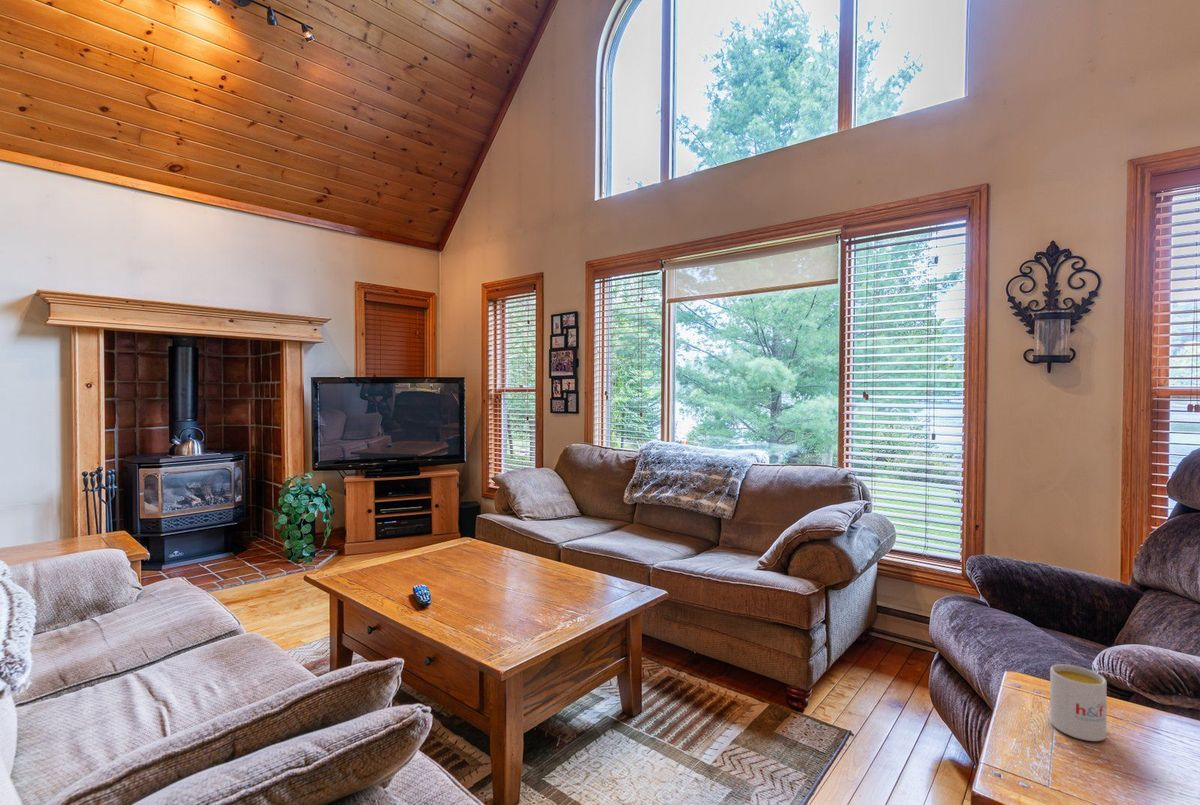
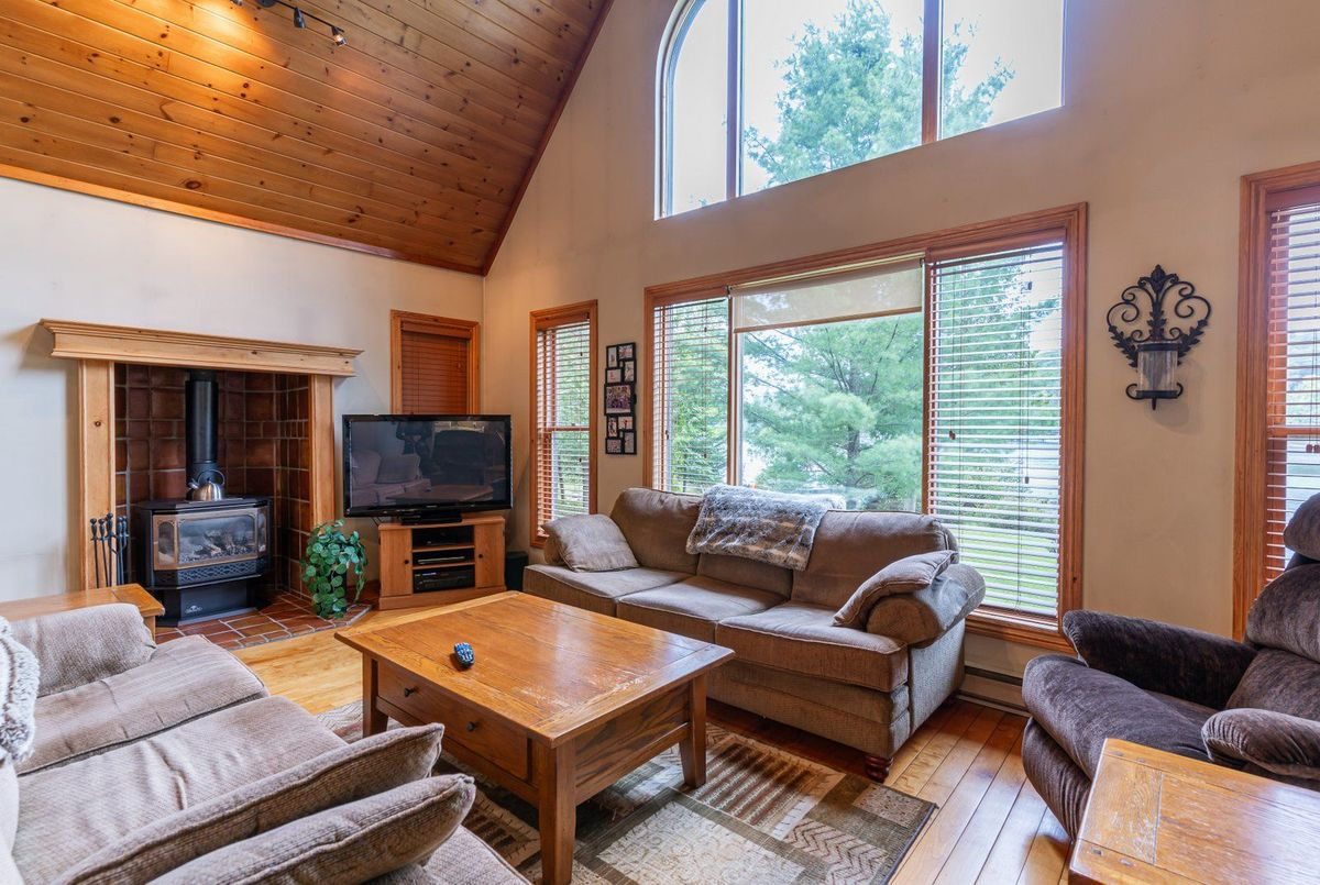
- mug [1049,663,1108,742]
